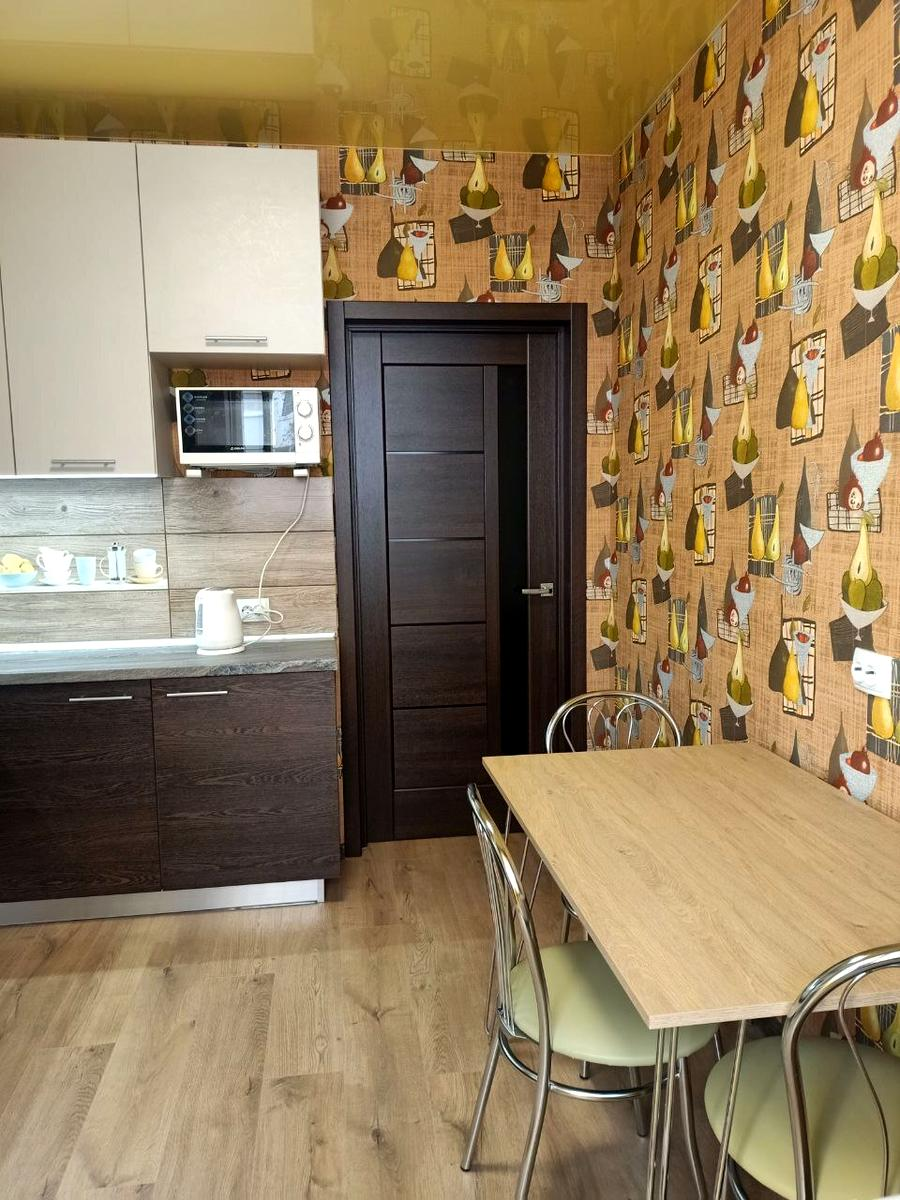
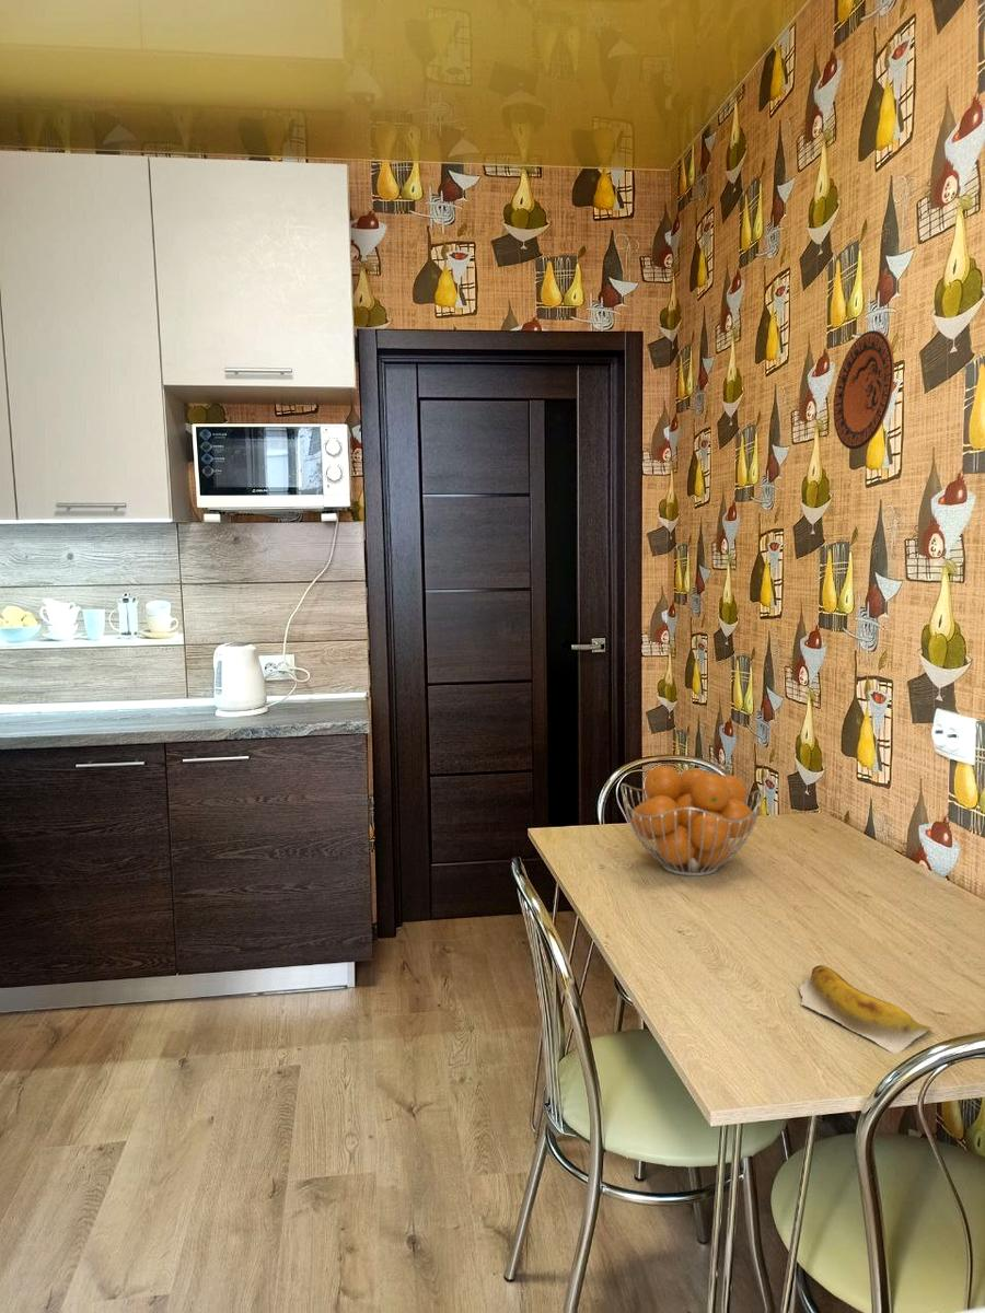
+ banana [798,964,932,1055]
+ fruit basket [619,765,764,878]
+ decorative plate [833,329,895,451]
